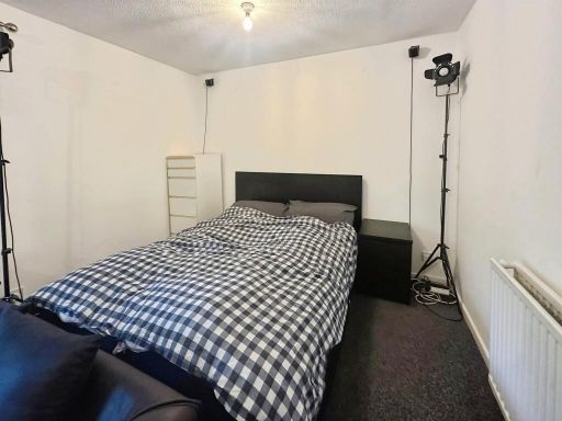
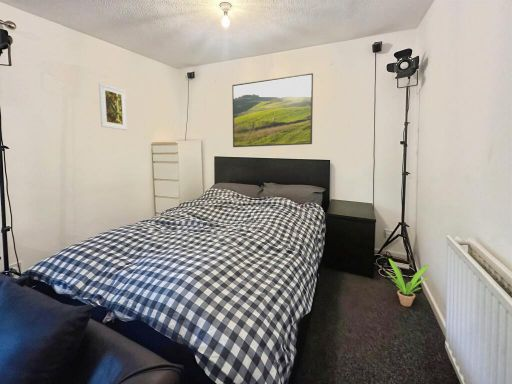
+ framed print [231,72,314,148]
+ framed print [98,82,128,131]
+ potted plant [385,258,430,308]
